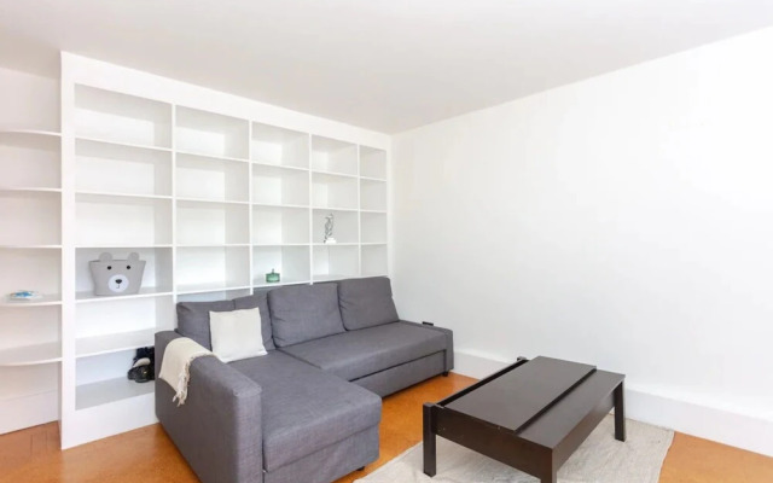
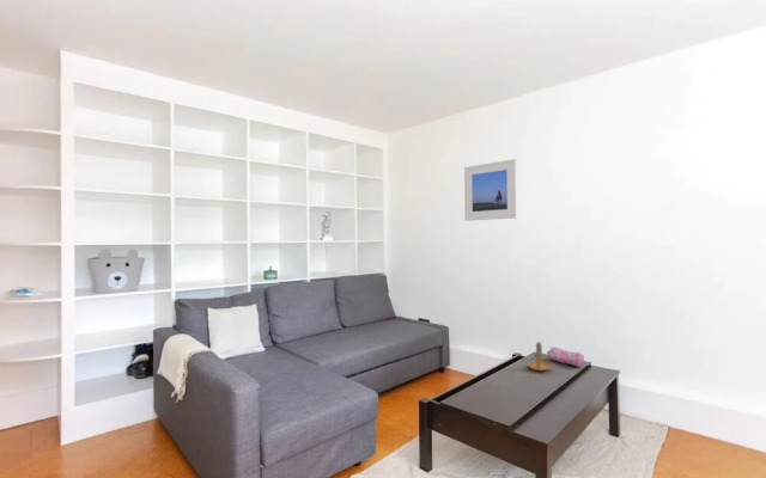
+ pencil case [546,345,585,368]
+ candle [527,341,557,372]
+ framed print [463,158,518,222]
